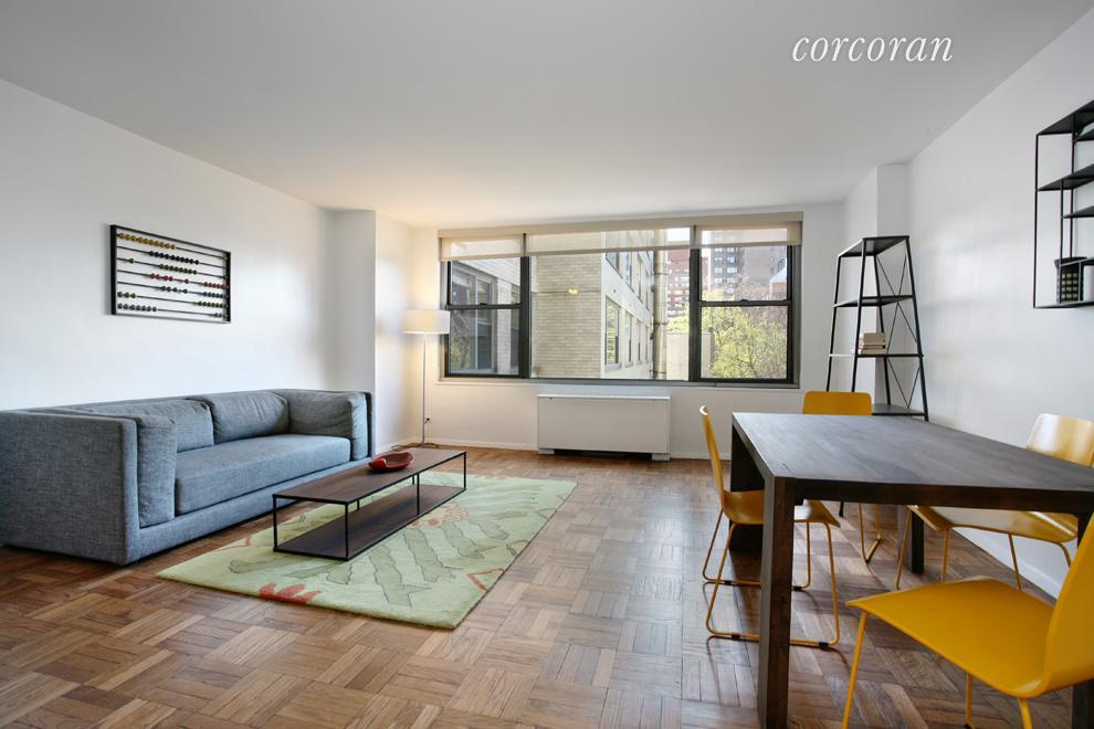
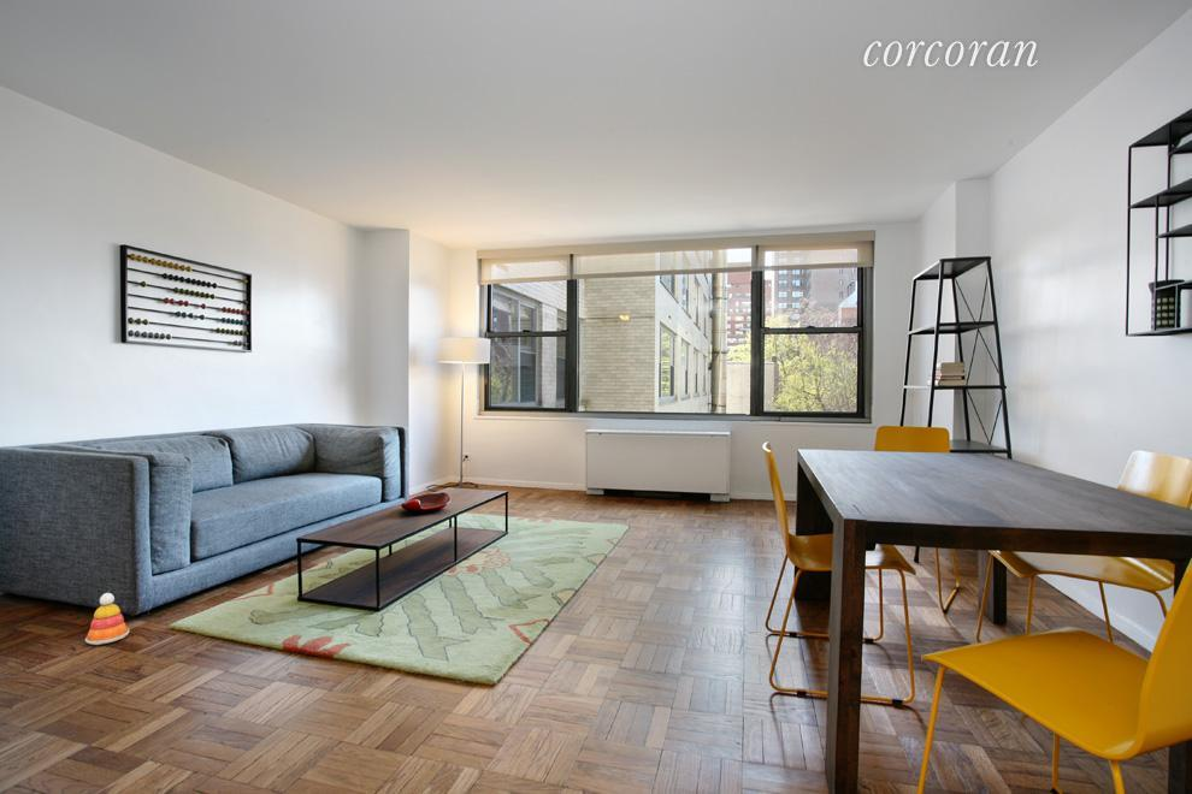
+ stacking toy [84,592,130,646]
